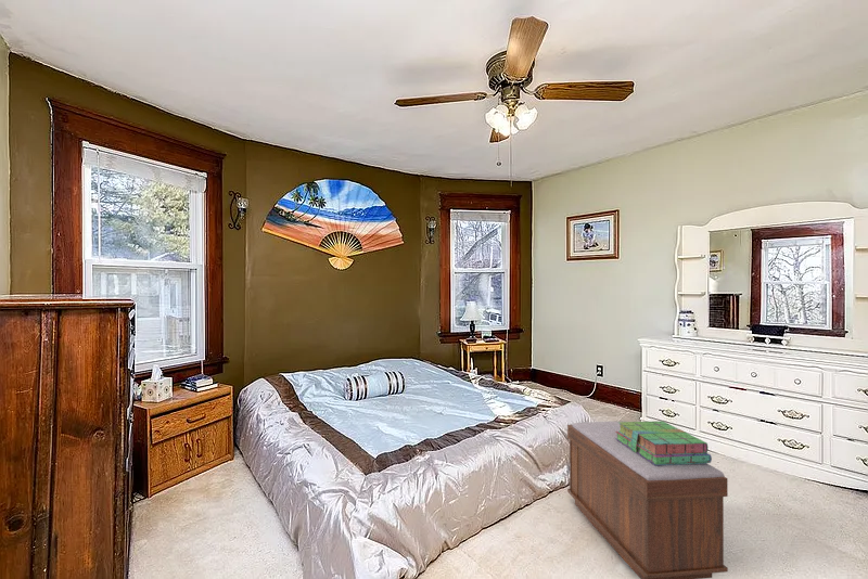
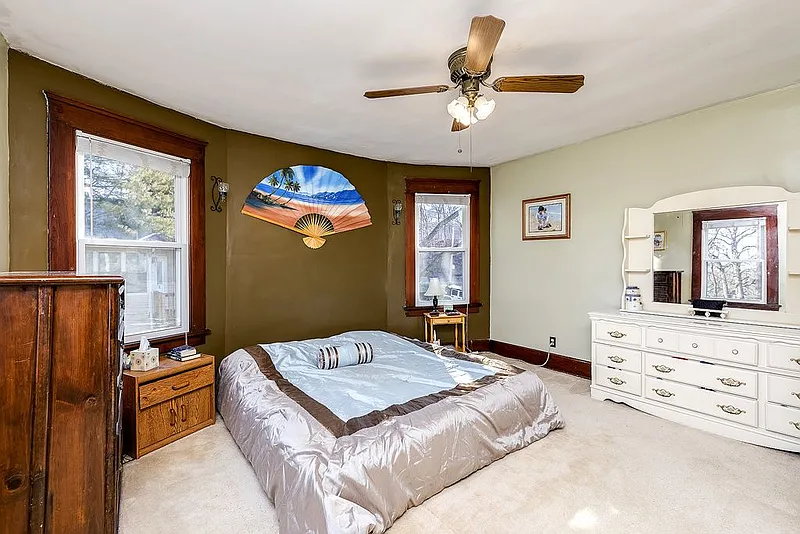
- stack of books [615,420,713,465]
- bench [566,420,729,579]
